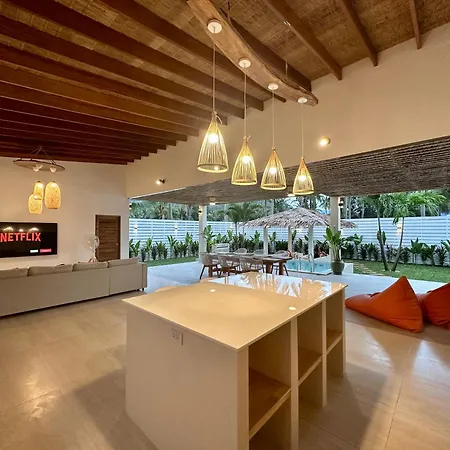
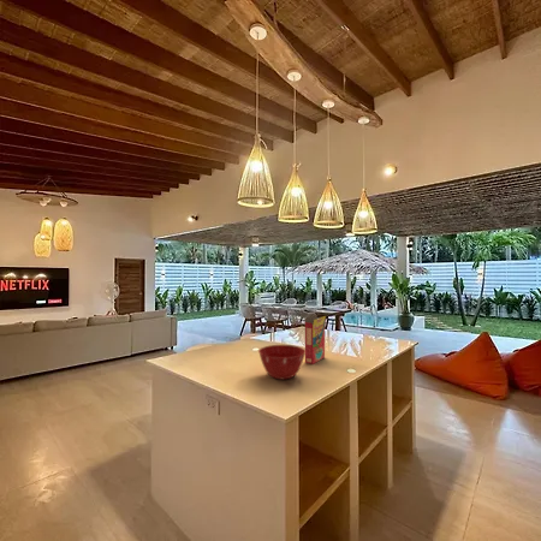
+ cereal box [303,314,327,365]
+ mixing bowl [257,344,305,381]
